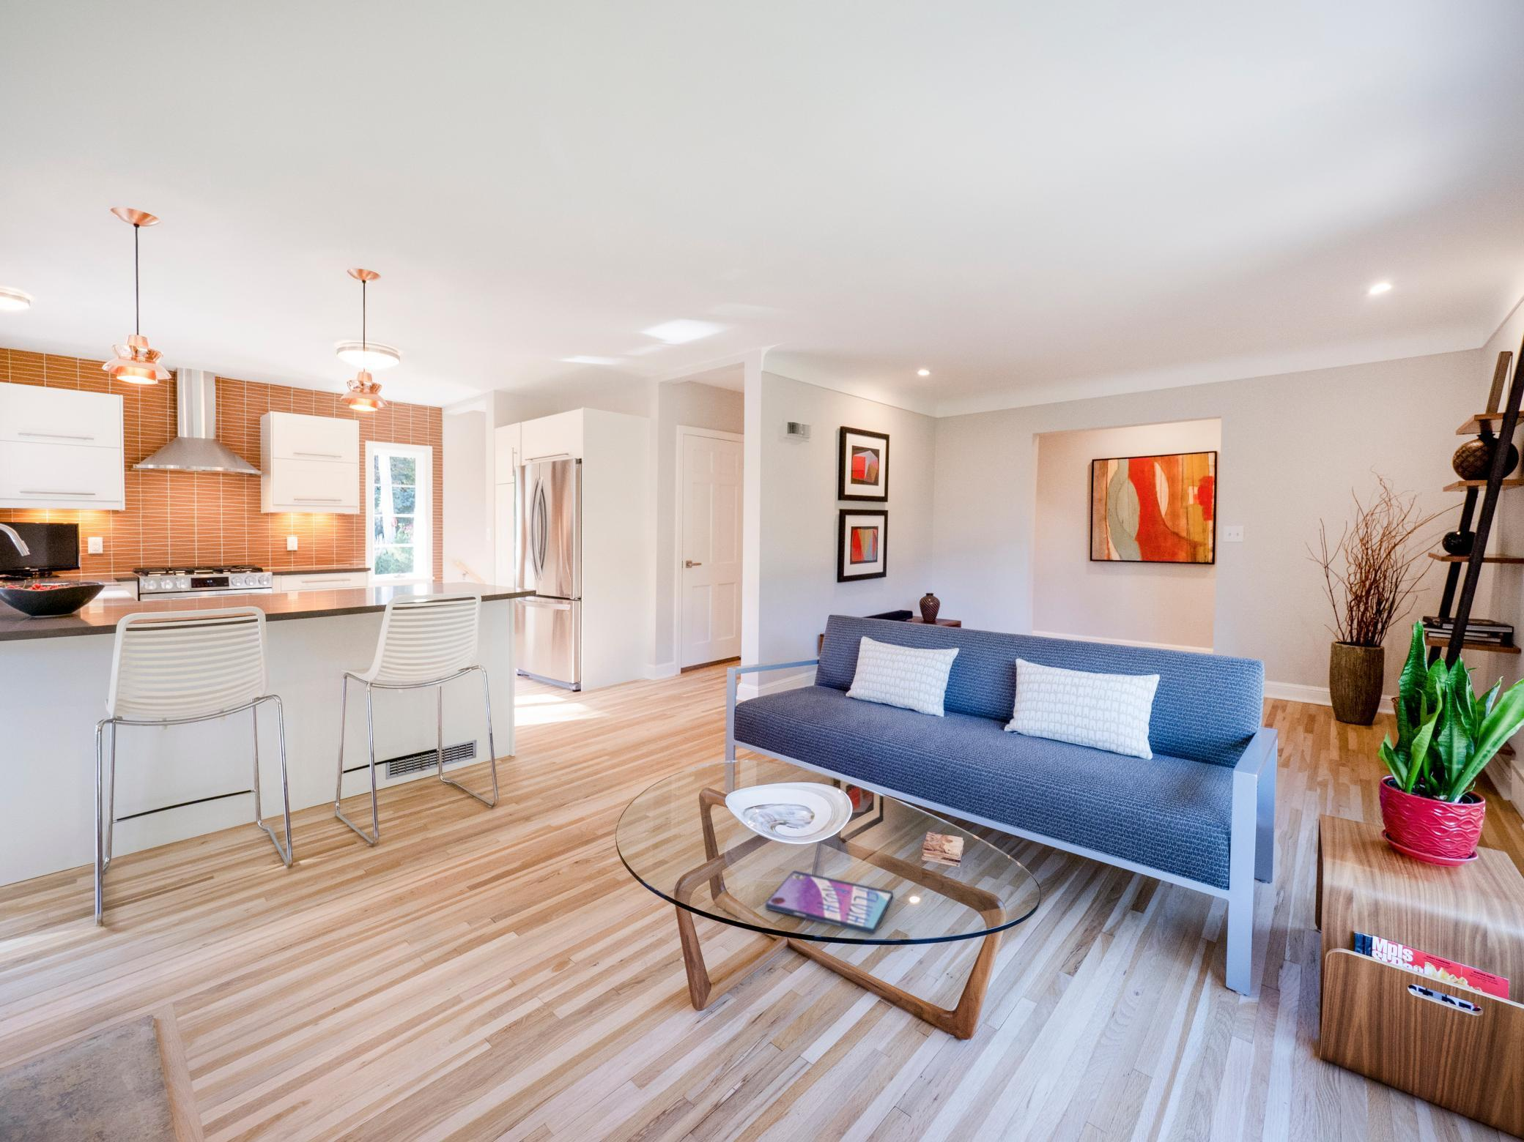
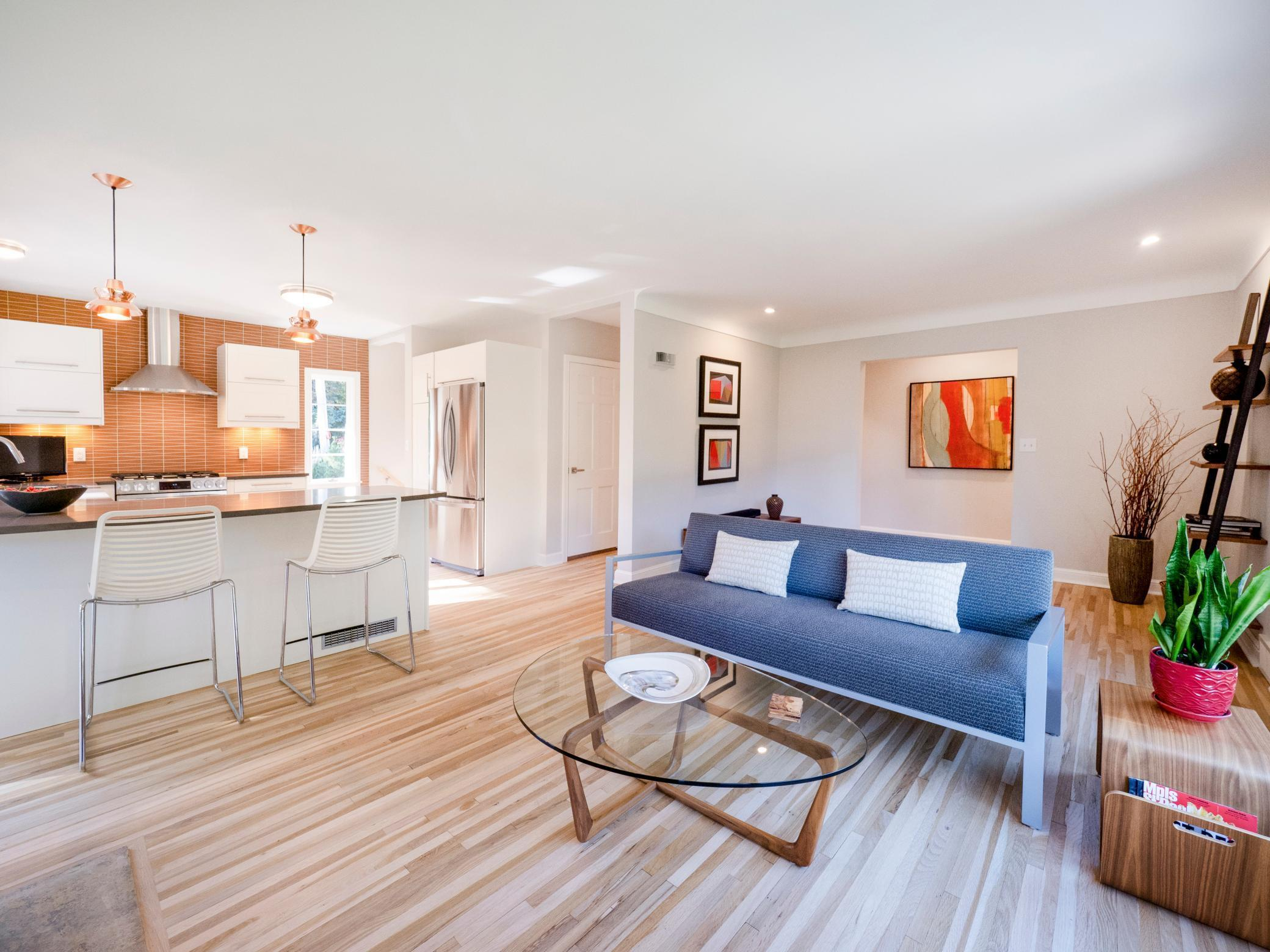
- video game case [764,870,894,936]
